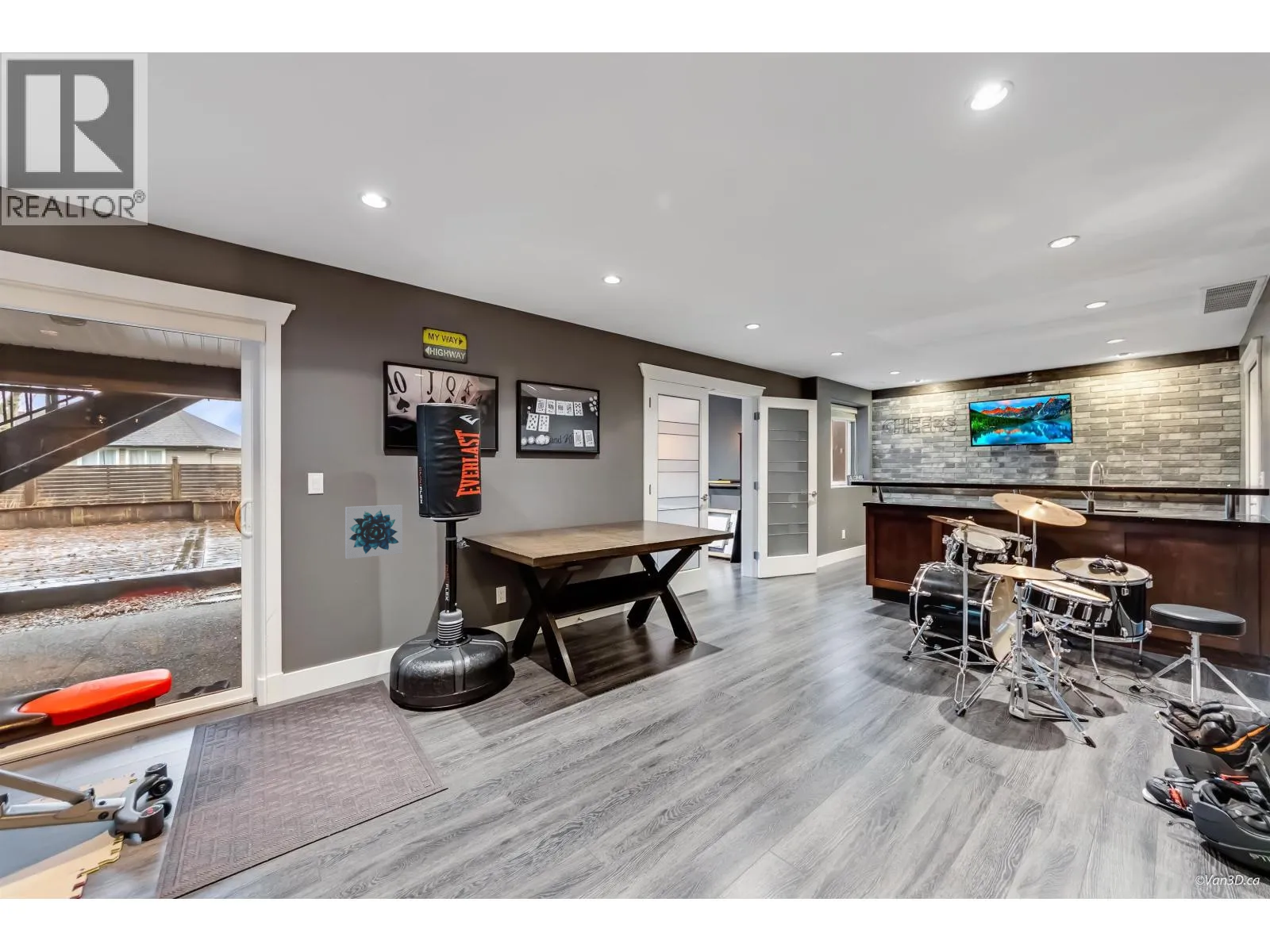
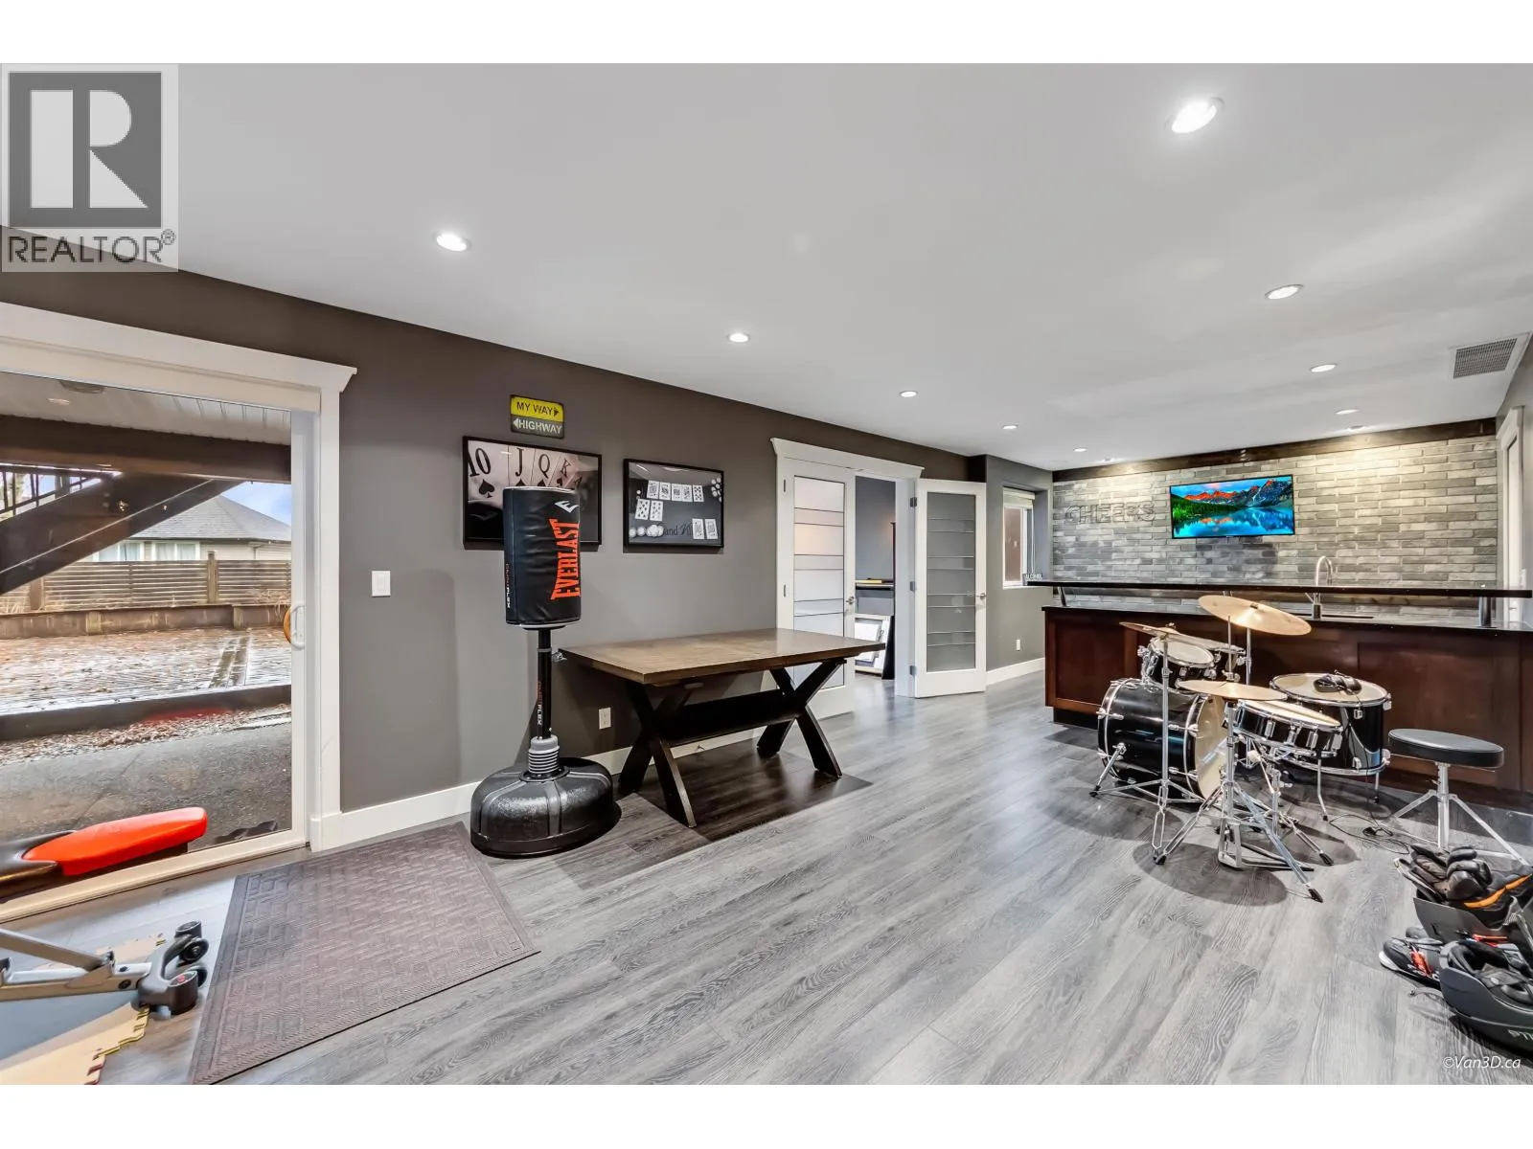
- wall art [344,504,403,559]
